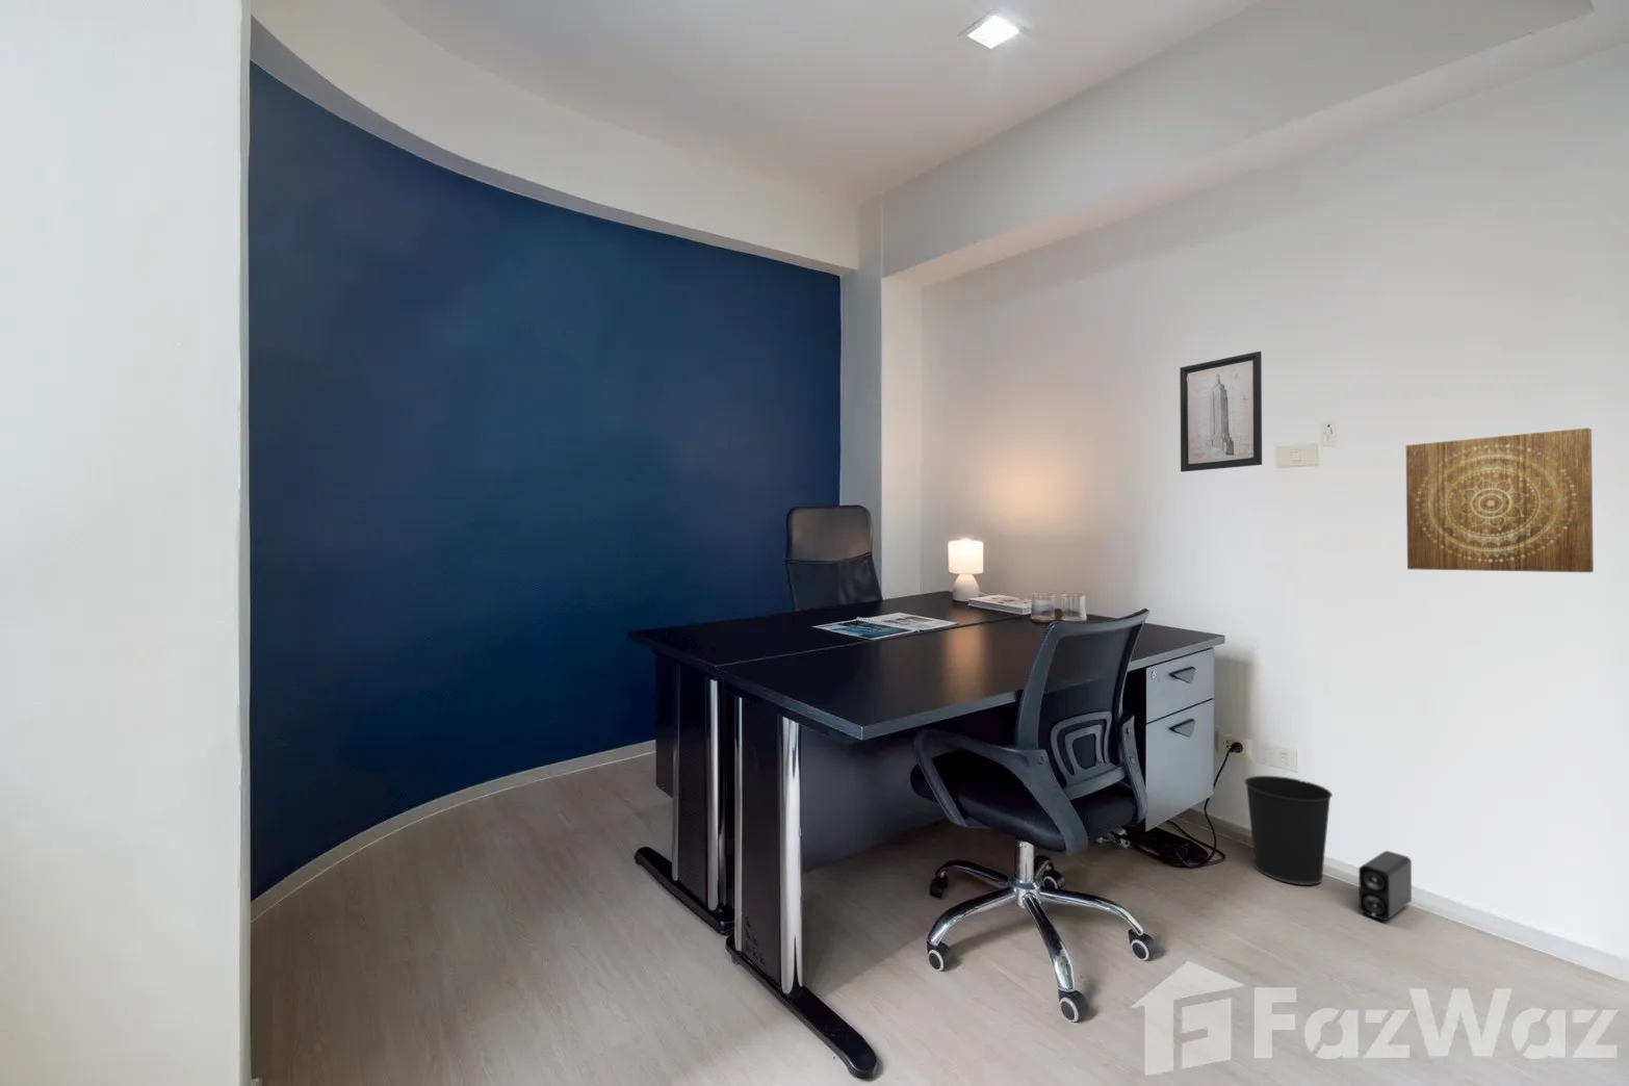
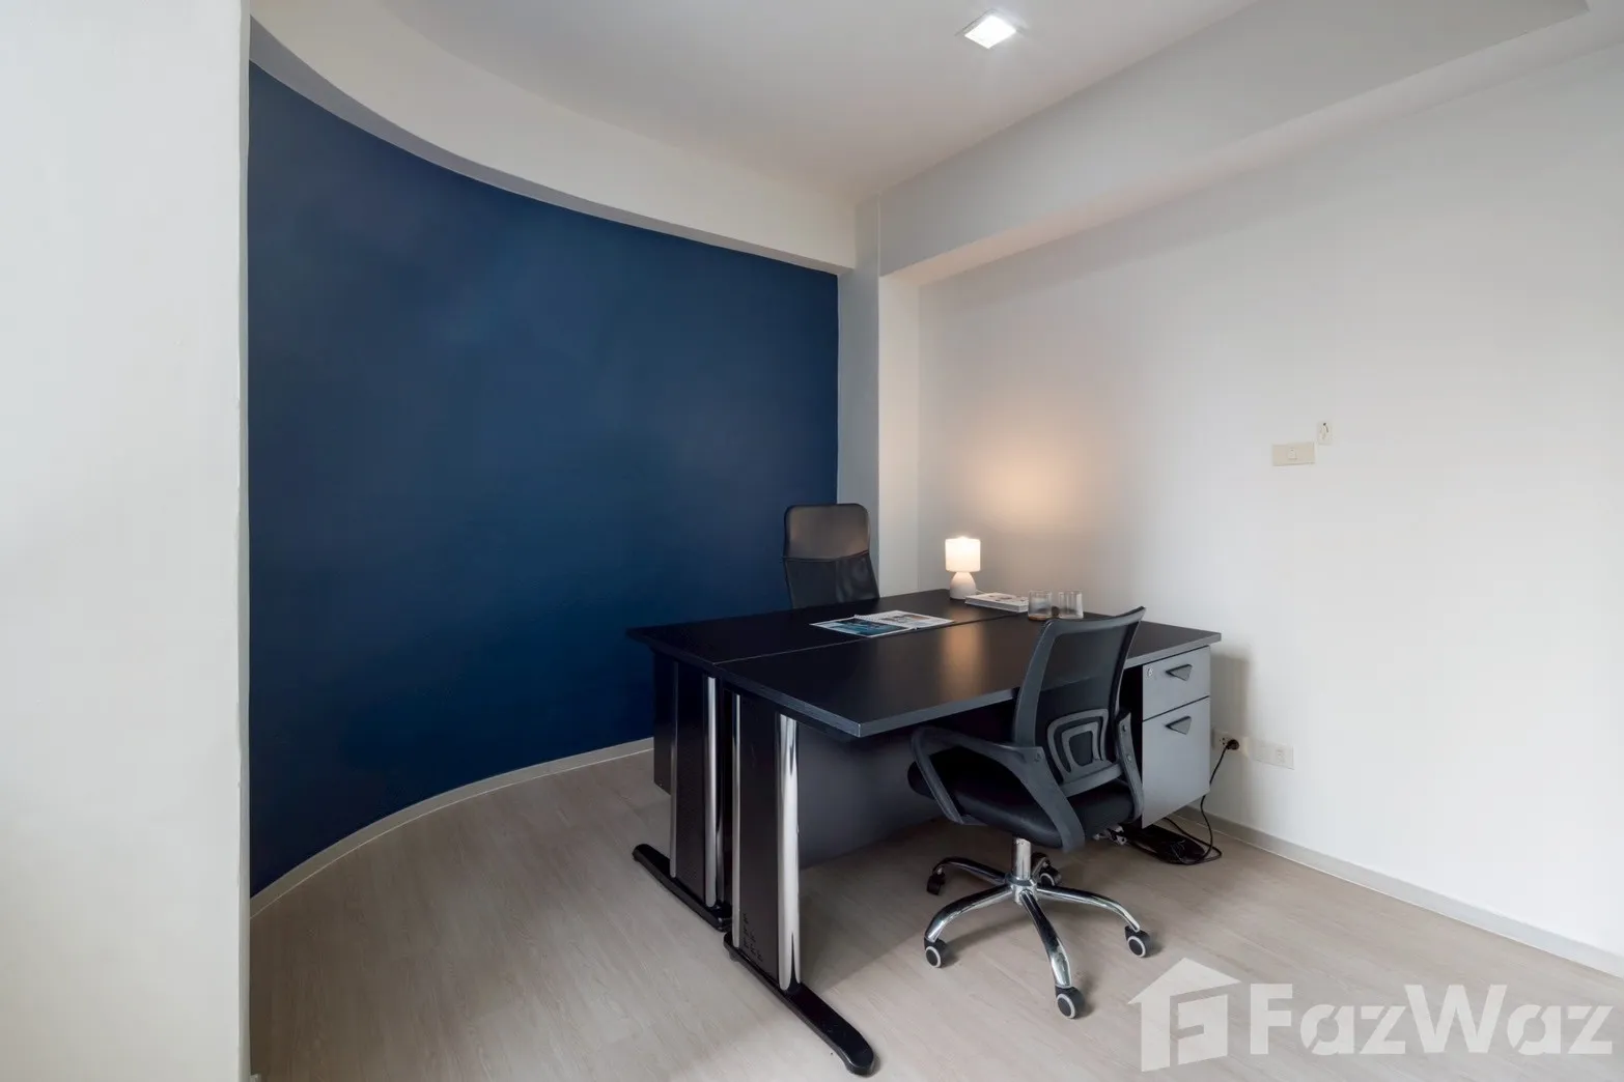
- wall art [1405,427,1595,573]
- wastebasket [1244,775,1333,886]
- speaker [1358,850,1412,922]
- wall art [1178,350,1263,473]
